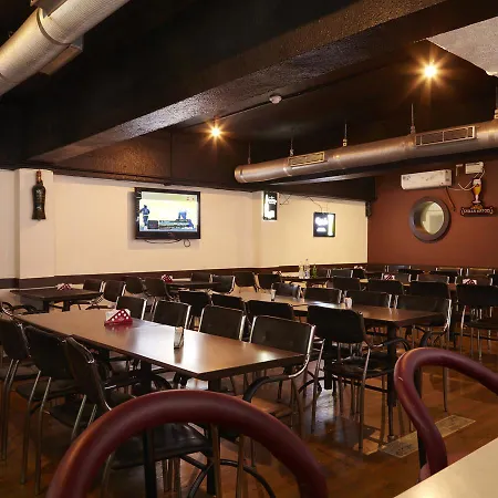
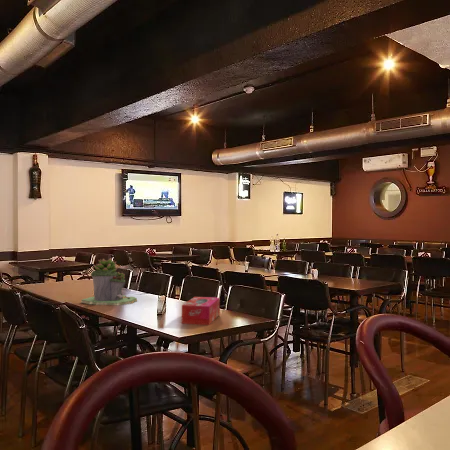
+ succulent planter [80,257,138,306]
+ tissue box [181,296,221,326]
